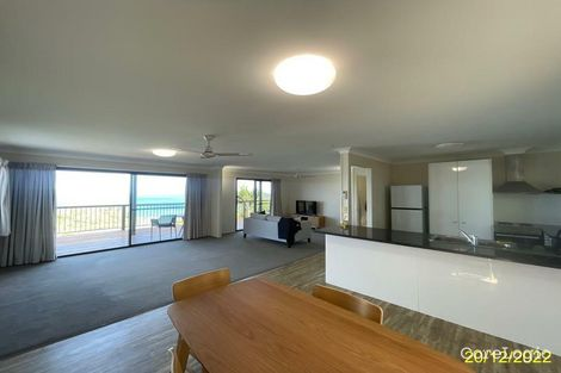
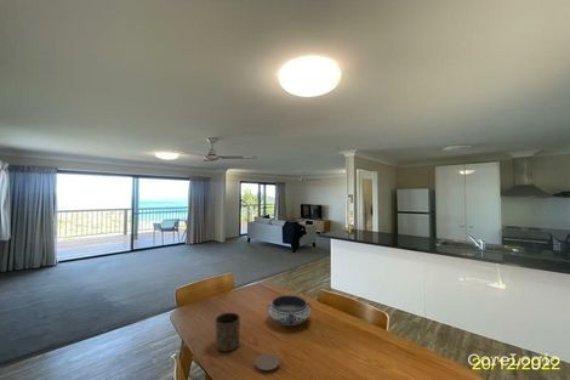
+ coaster [253,352,281,375]
+ cup [215,312,241,353]
+ bowl [266,294,313,327]
